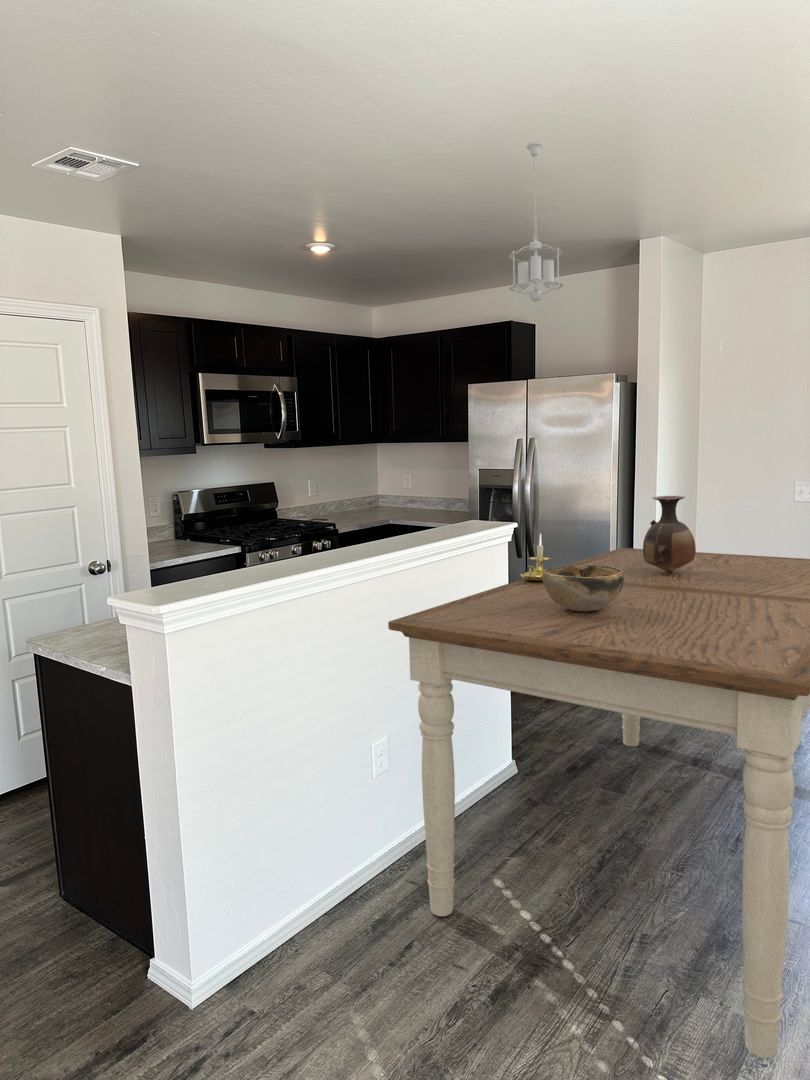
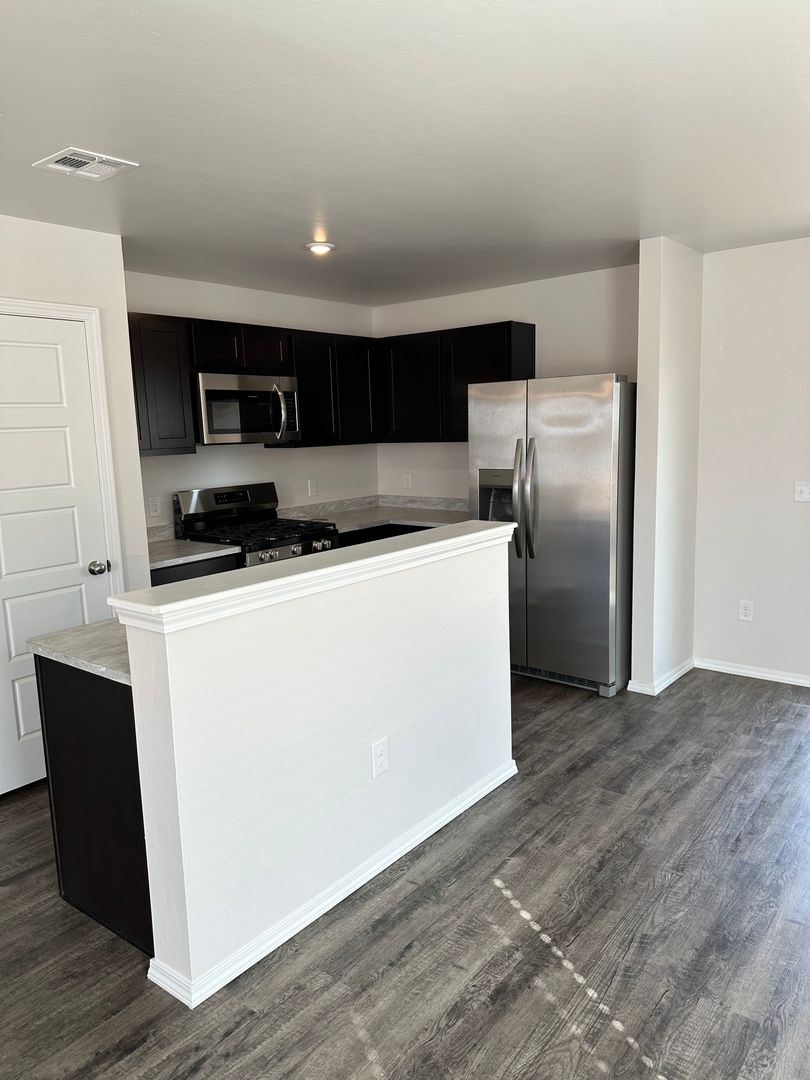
- vase [642,495,697,573]
- decorative bowl [542,565,624,611]
- candle holder [519,533,551,581]
- pendant light [508,141,564,303]
- dining table [387,547,810,1059]
